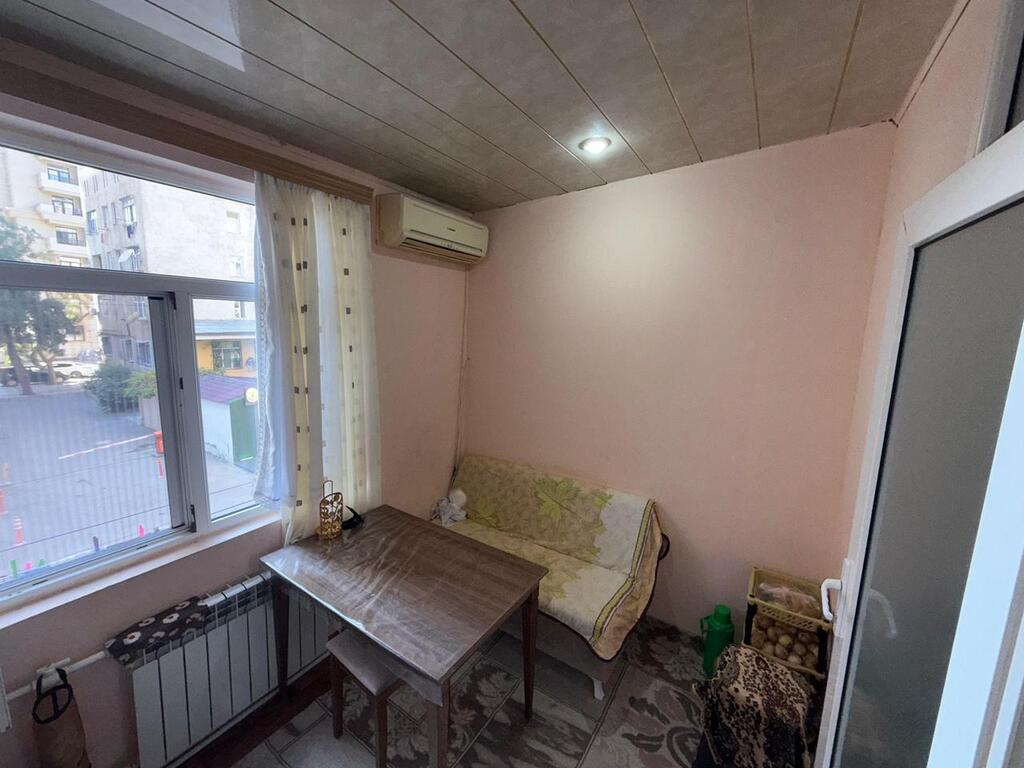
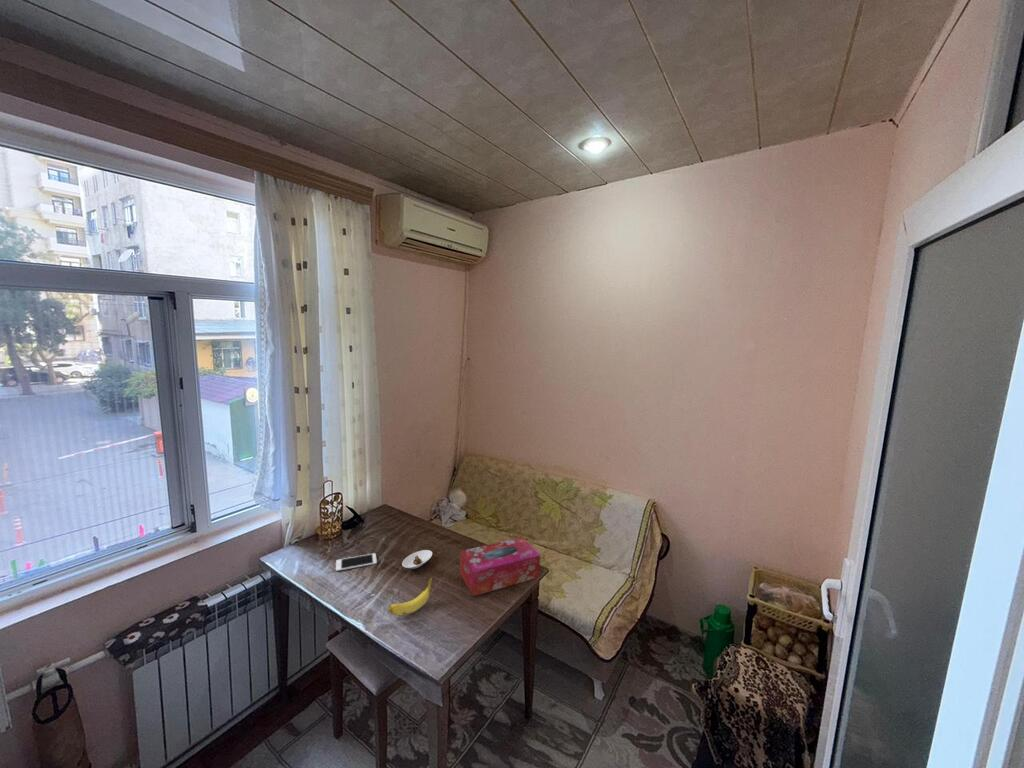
+ cell phone [335,552,378,572]
+ banana [387,576,433,616]
+ tissue box [459,536,541,597]
+ saucer [401,549,433,569]
